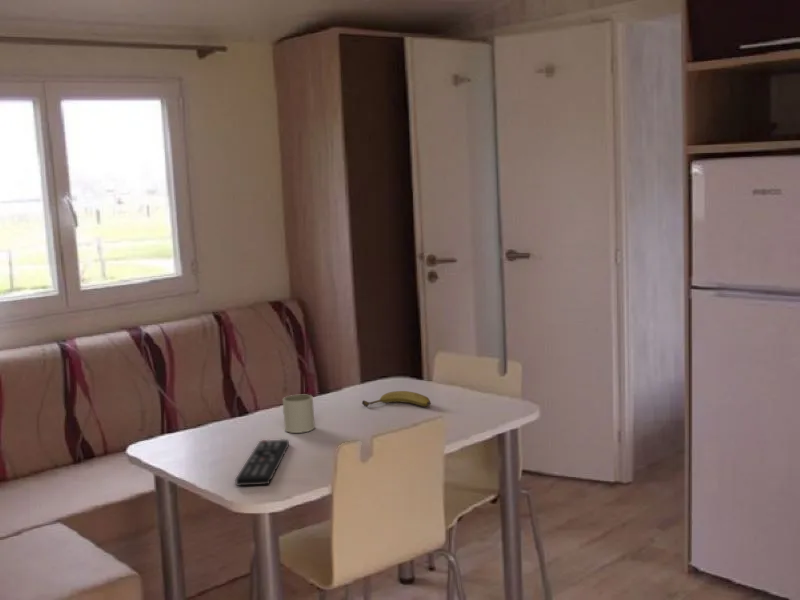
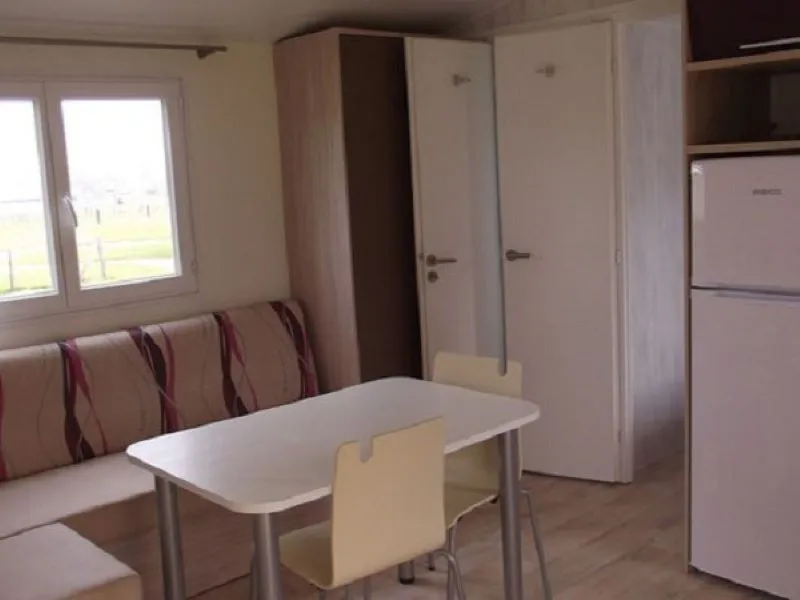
- remote control [234,438,290,487]
- fruit [361,390,432,408]
- mug [282,394,316,434]
